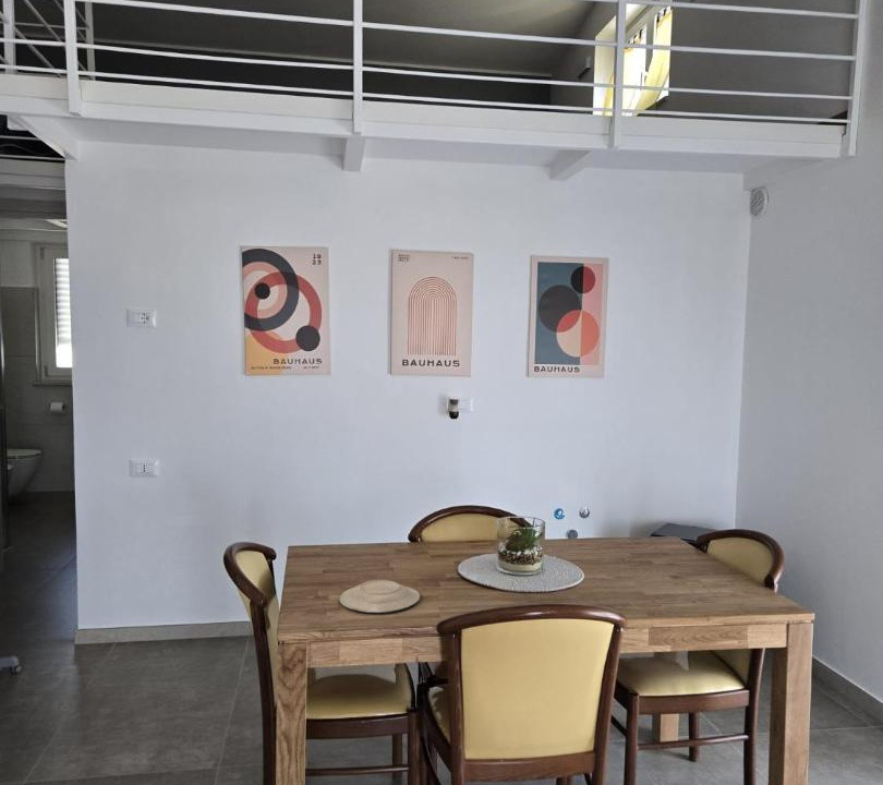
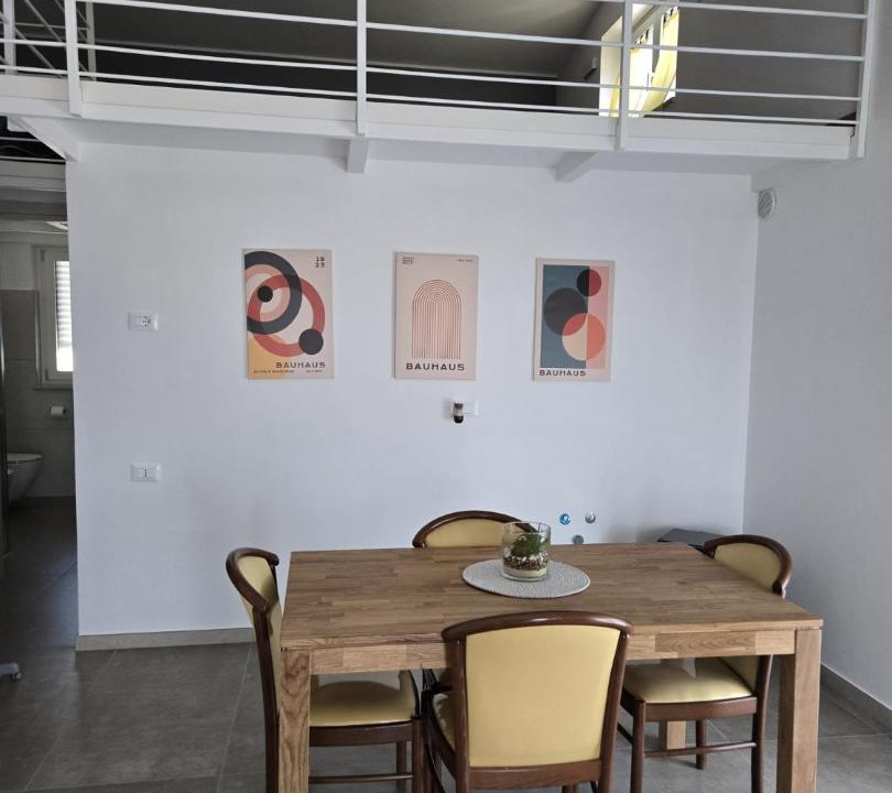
- plate [339,579,421,614]
